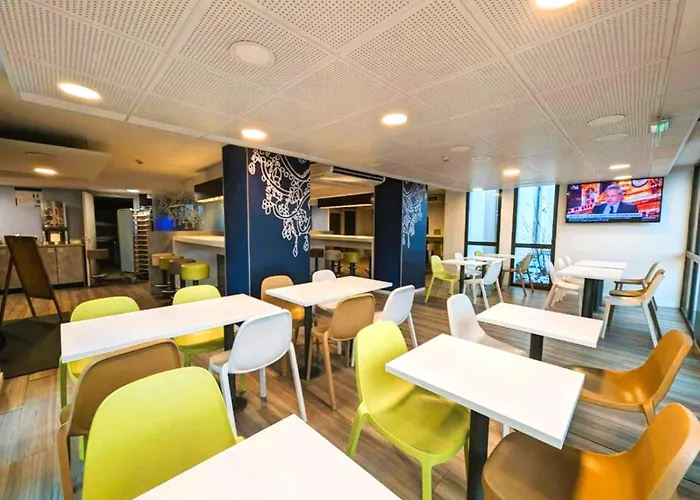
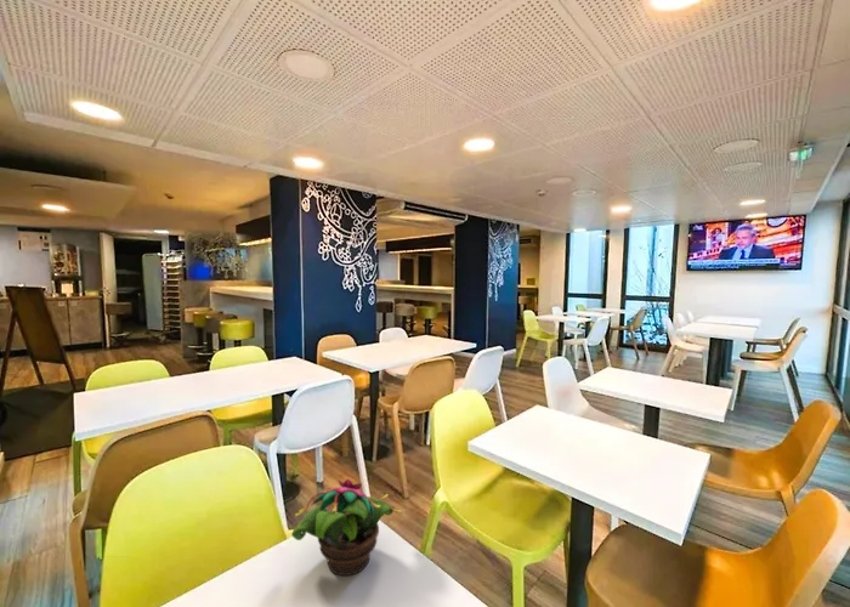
+ potted flower [290,478,402,577]
